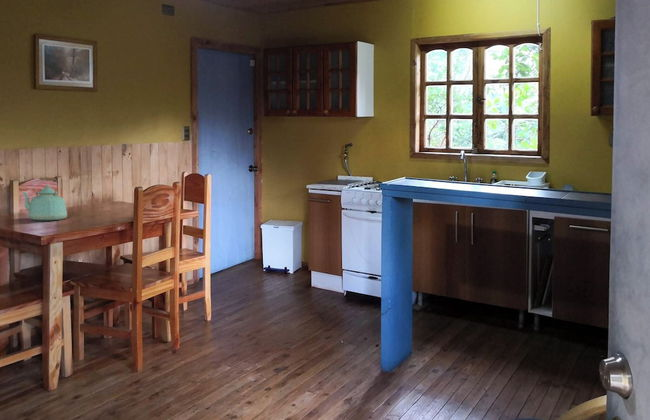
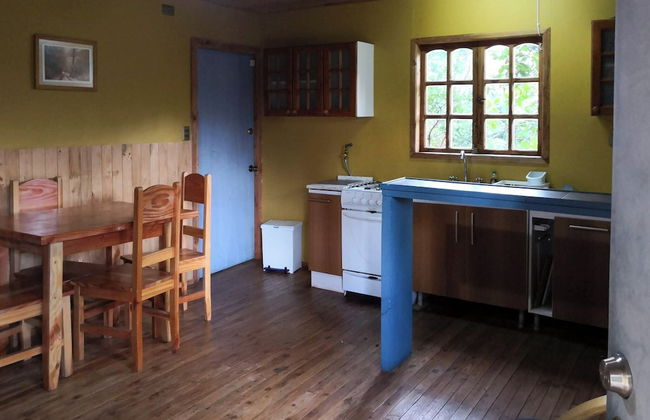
- kettle [22,176,68,221]
